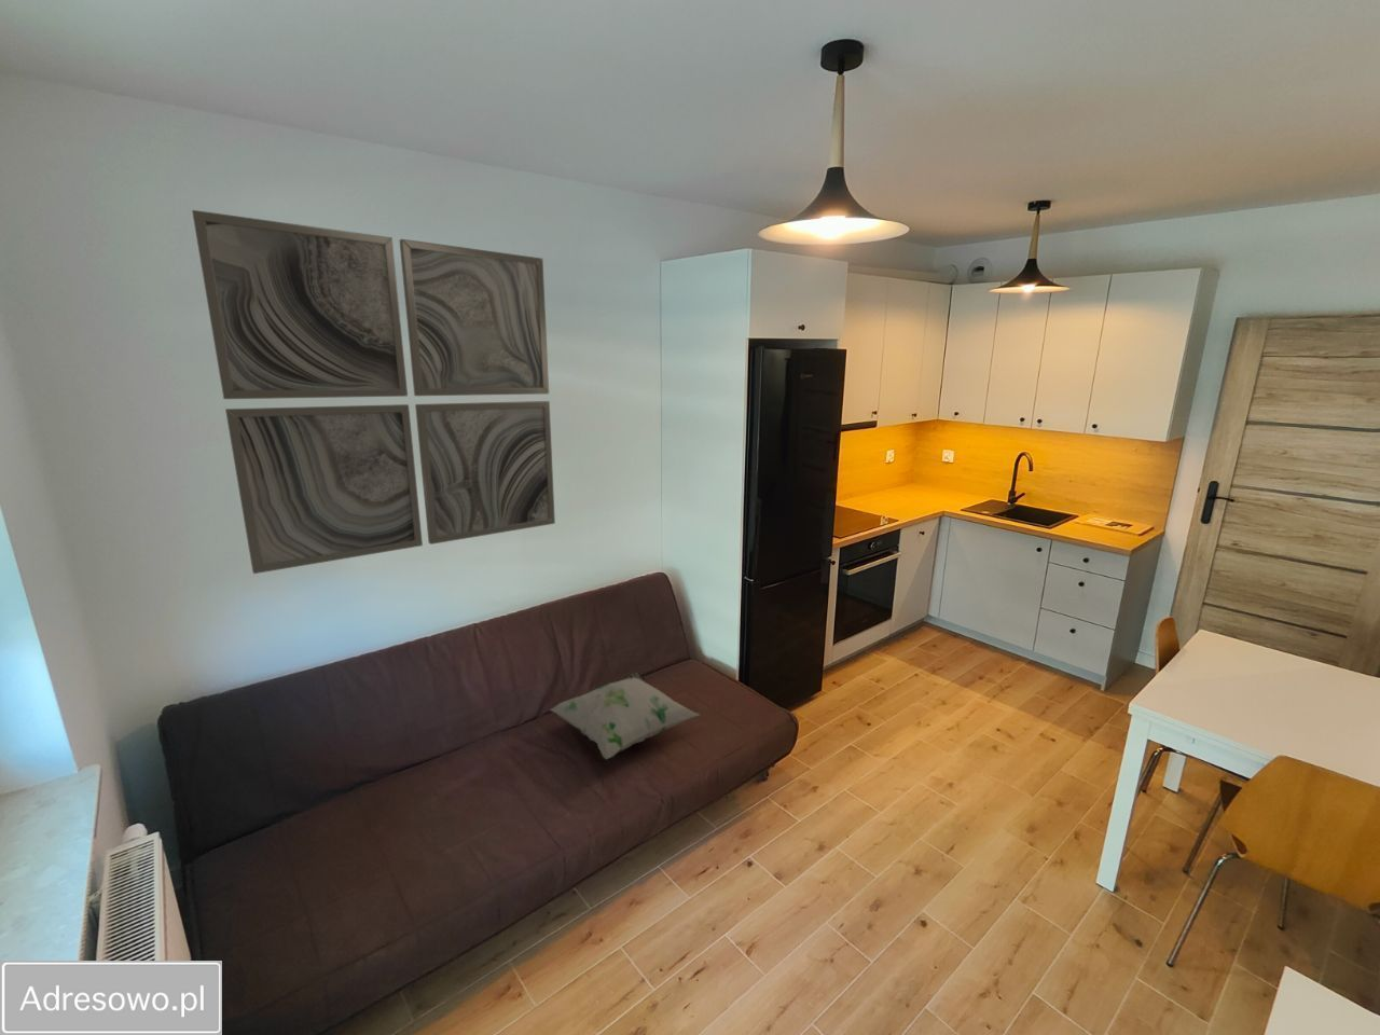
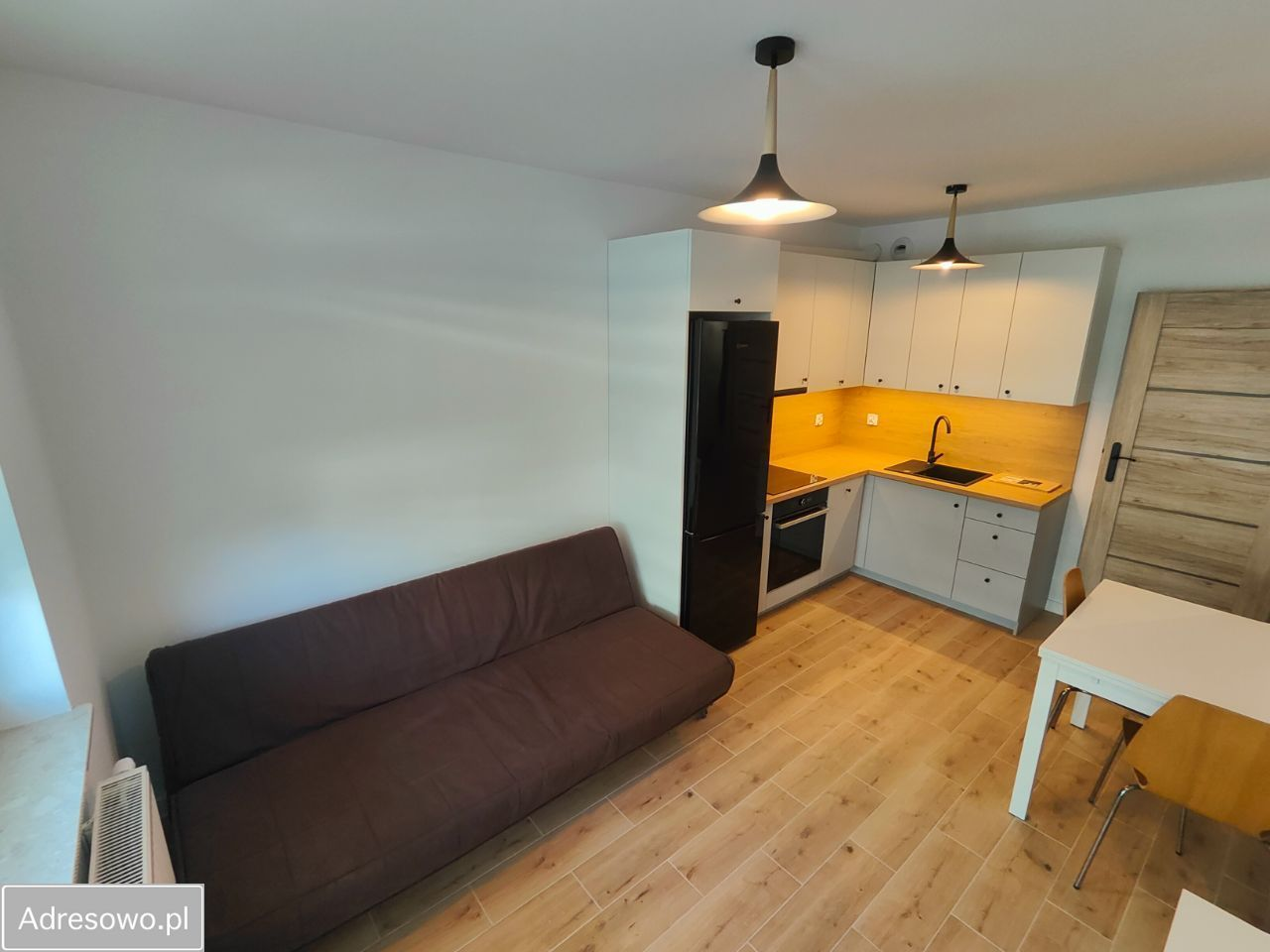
- decorative pillow [549,671,701,760]
- wall art [191,209,556,575]
